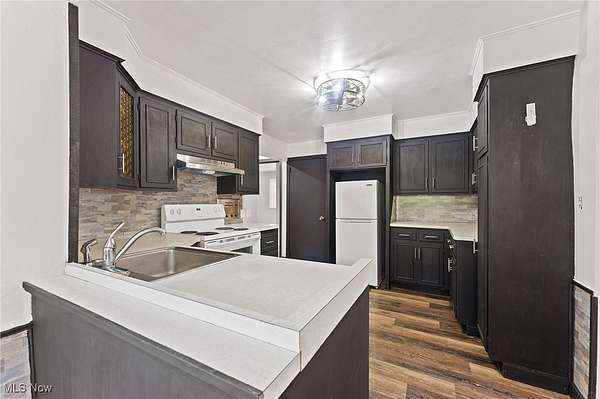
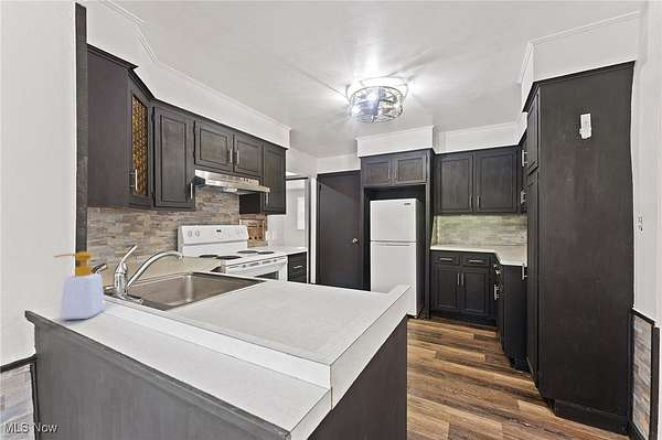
+ soap bottle [53,250,106,321]
